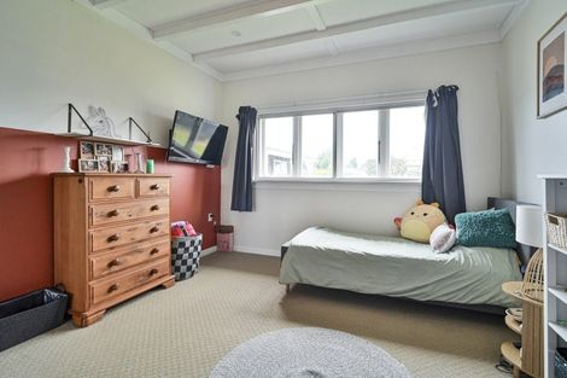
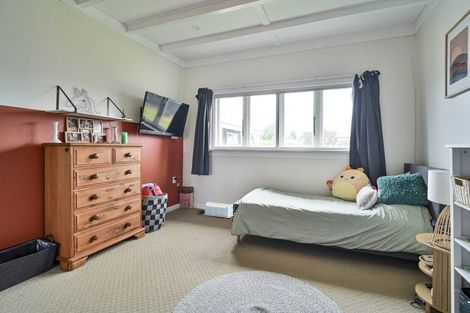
+ storage bin [200,201,234,219]
